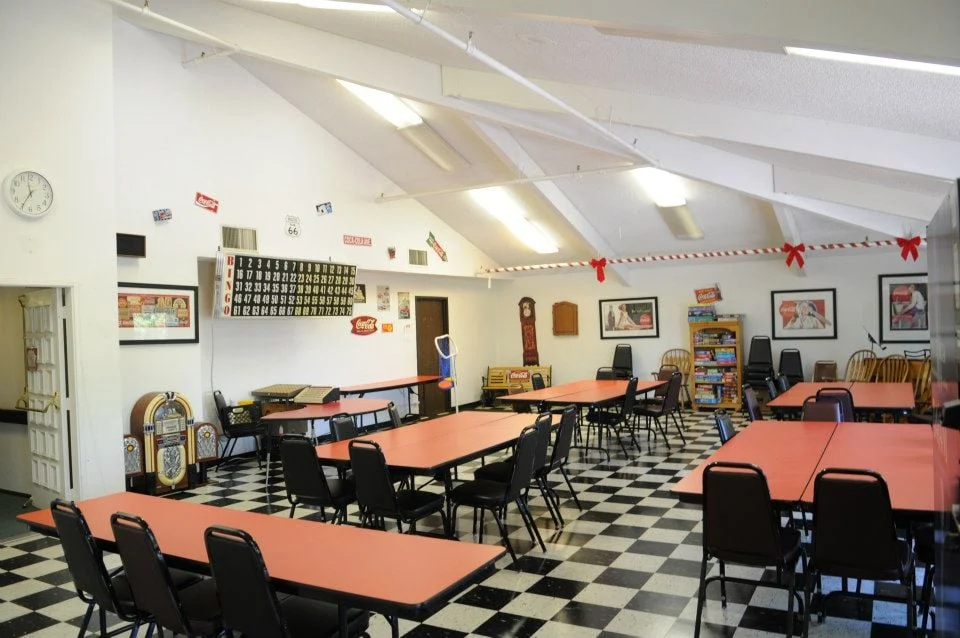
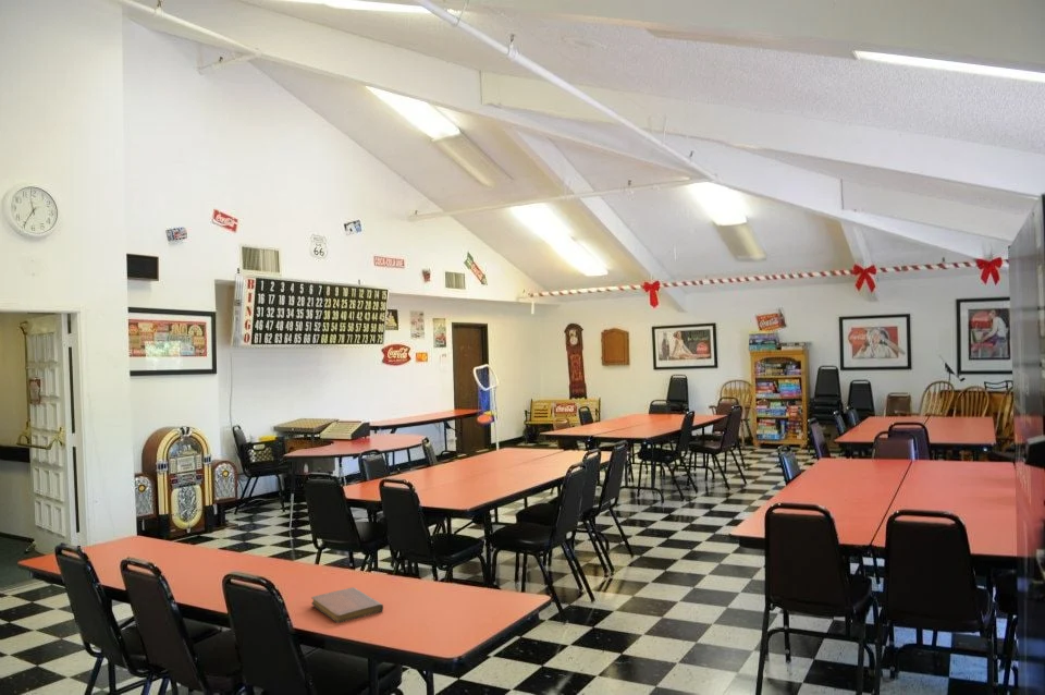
+ notebook [310,586,384,624]
